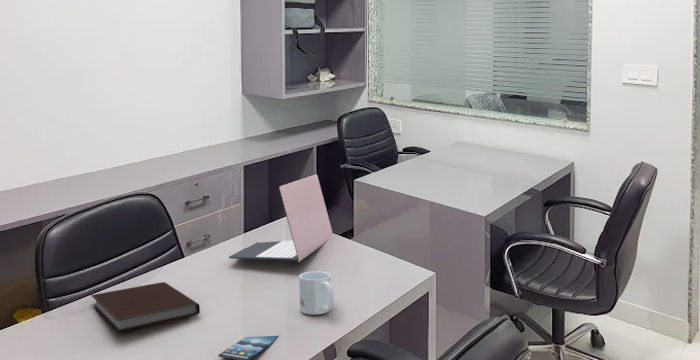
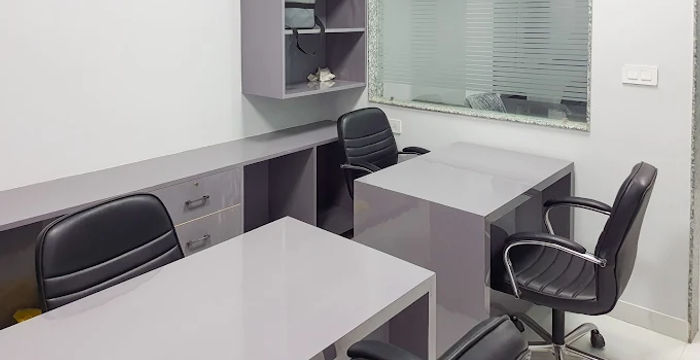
- notebook [90,281,201,334]
- mug [298,270,335,315]
- smartphone [217,335,280,360]
- laptop [228,173,333,263]
